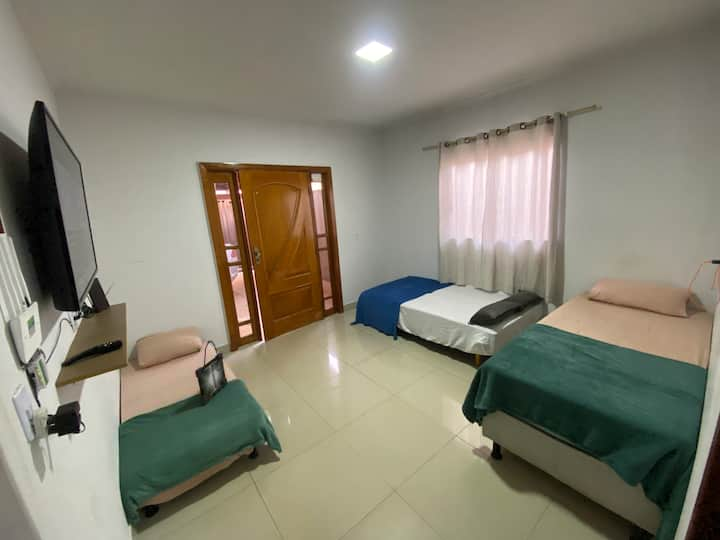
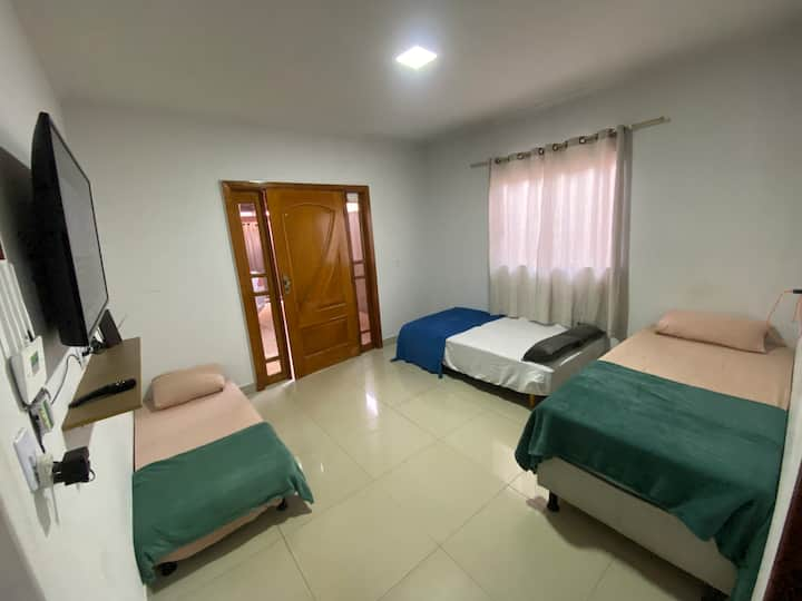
- photo frame [194,340,229,406]
